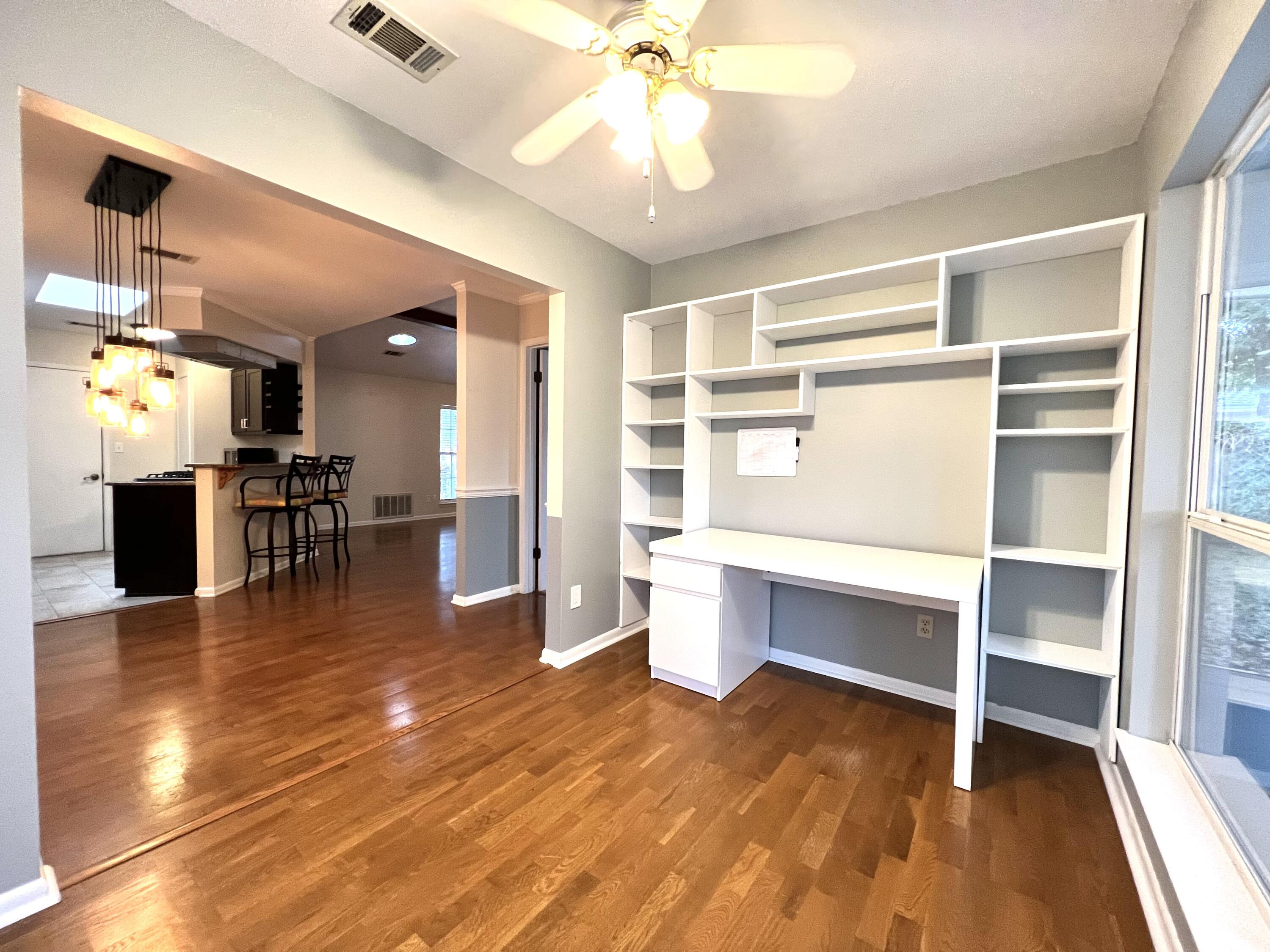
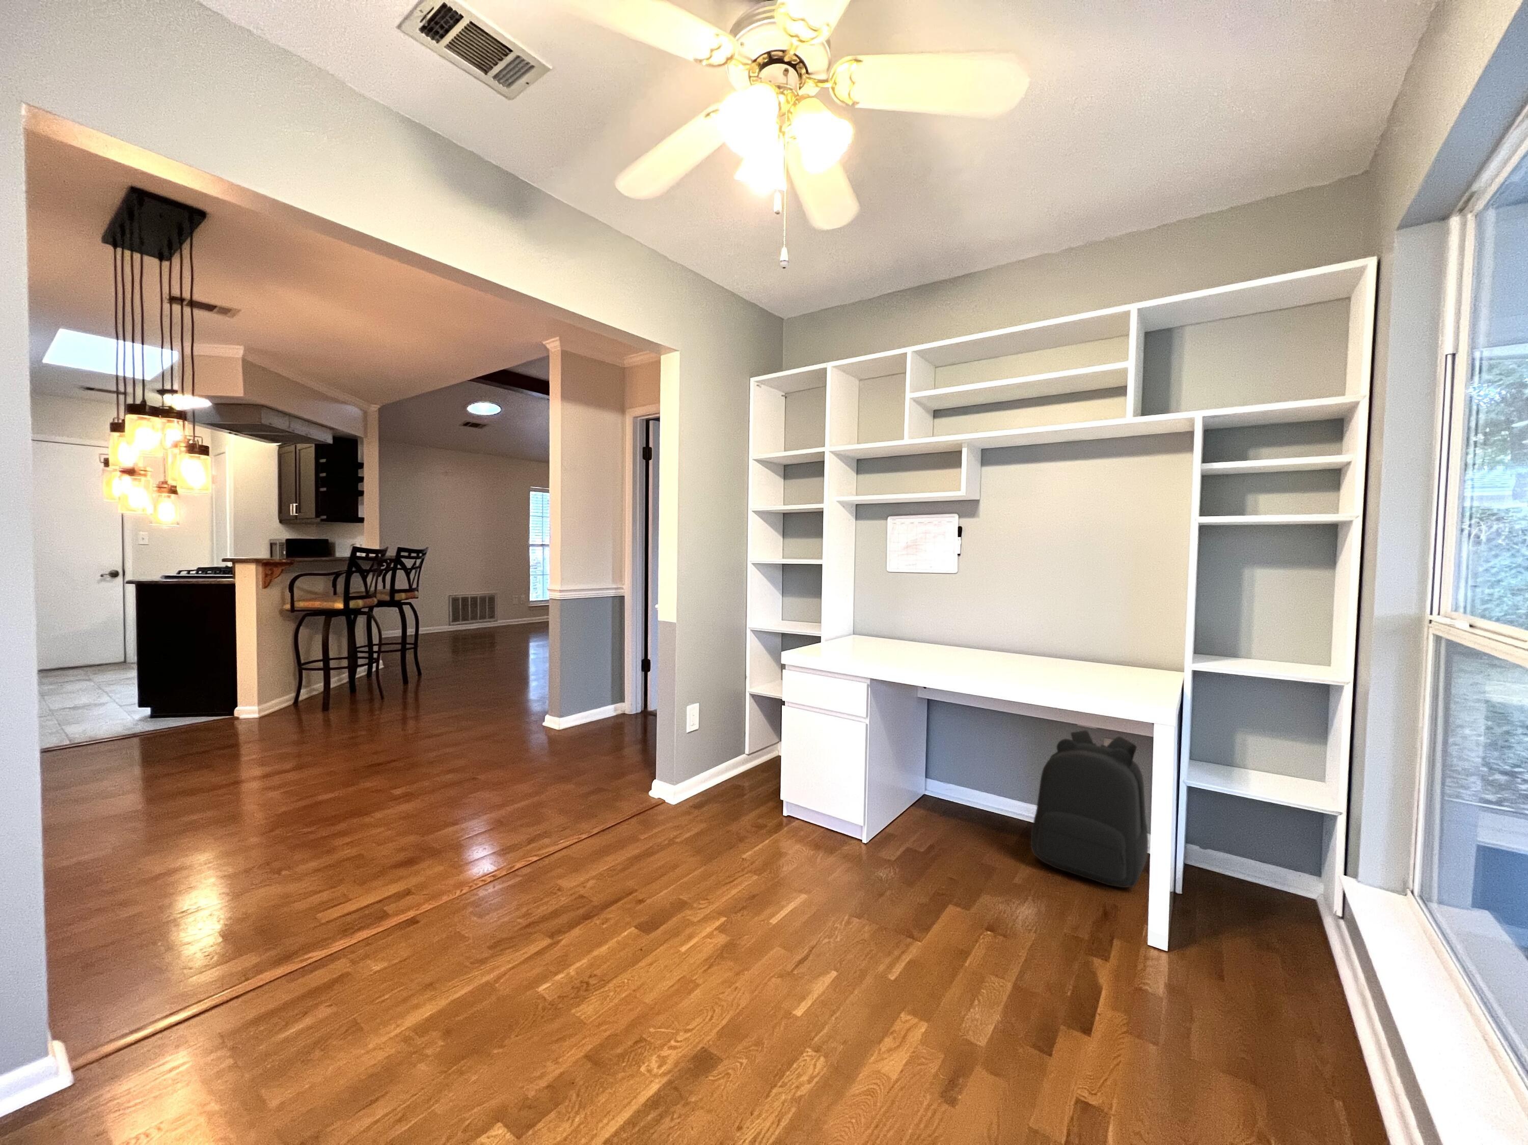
+ backpack [1030,730,1149,888]
